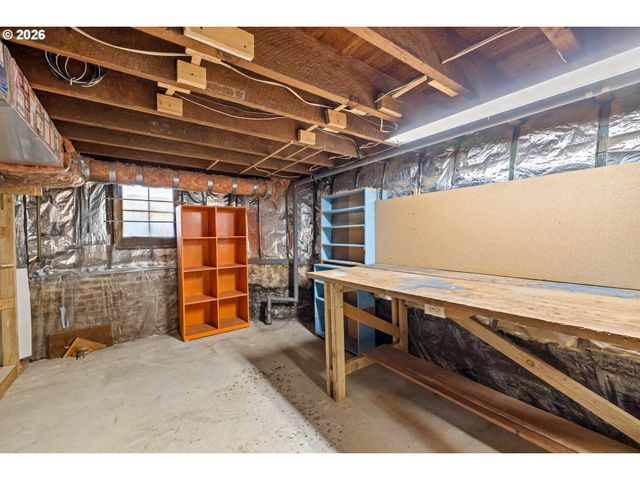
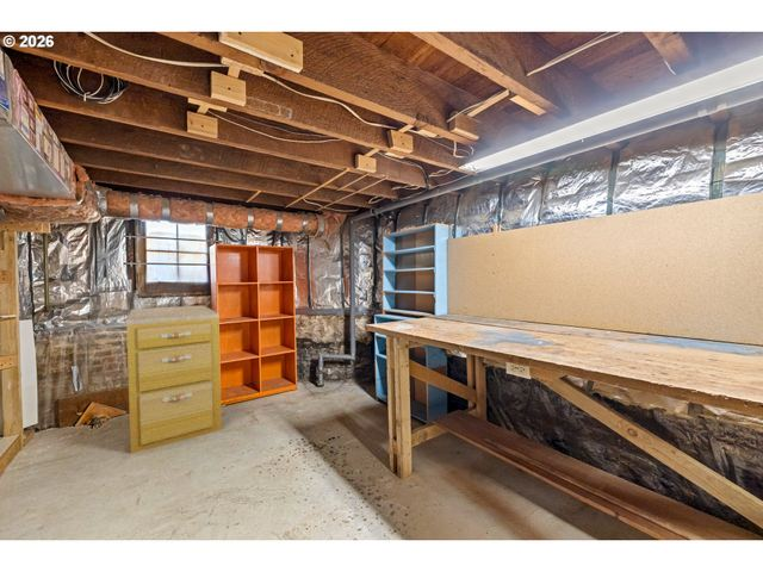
+ filing cabinet [124,304,223,454]
